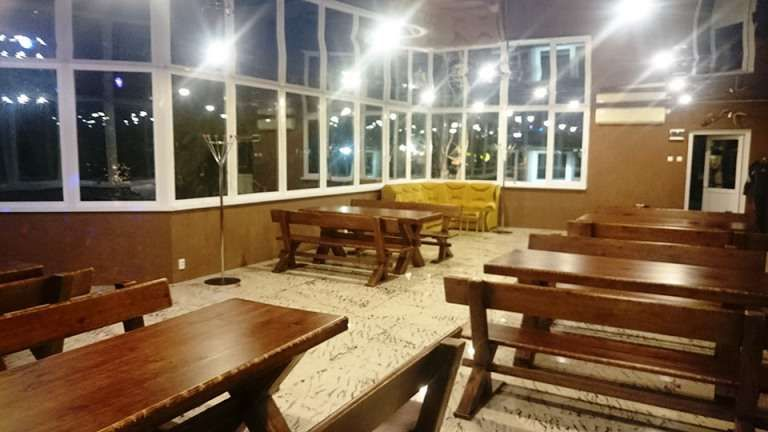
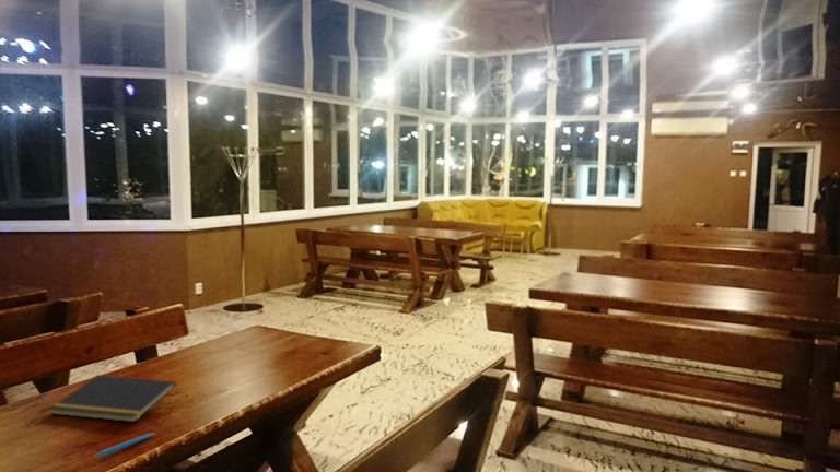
+ notepad [48,374,177,423]
+ pen [94,433,154,458]
